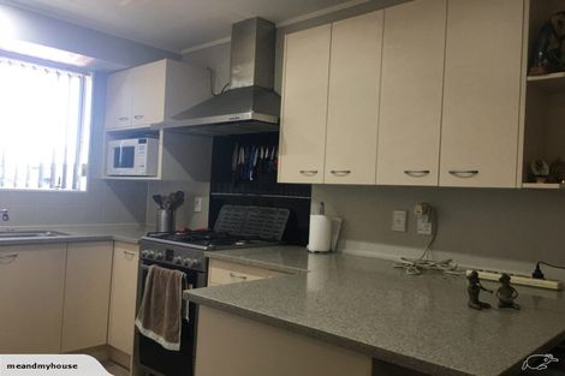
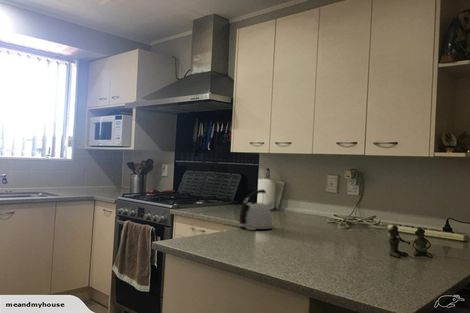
+ kettle [238,189,275,231]
